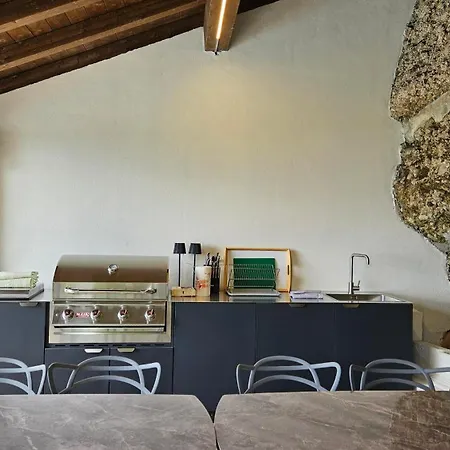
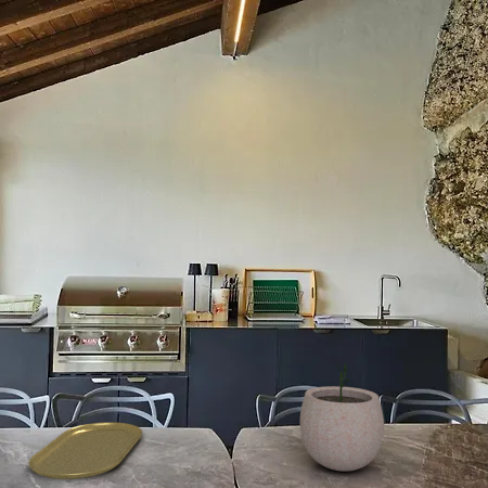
+ plant pot [299,361,385,472]
+ placemat [28,422,143,480]
